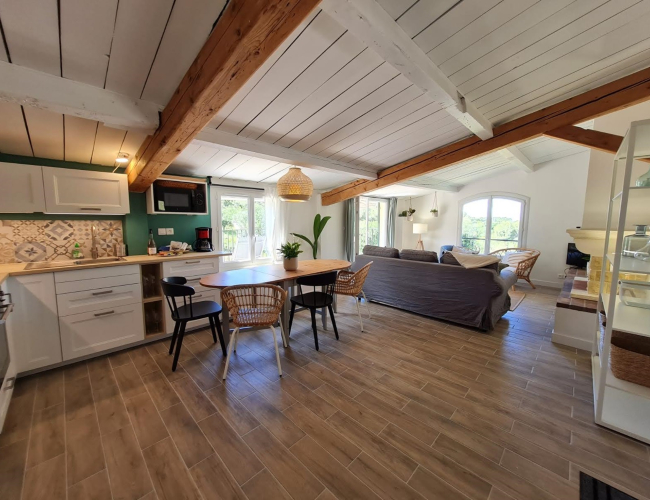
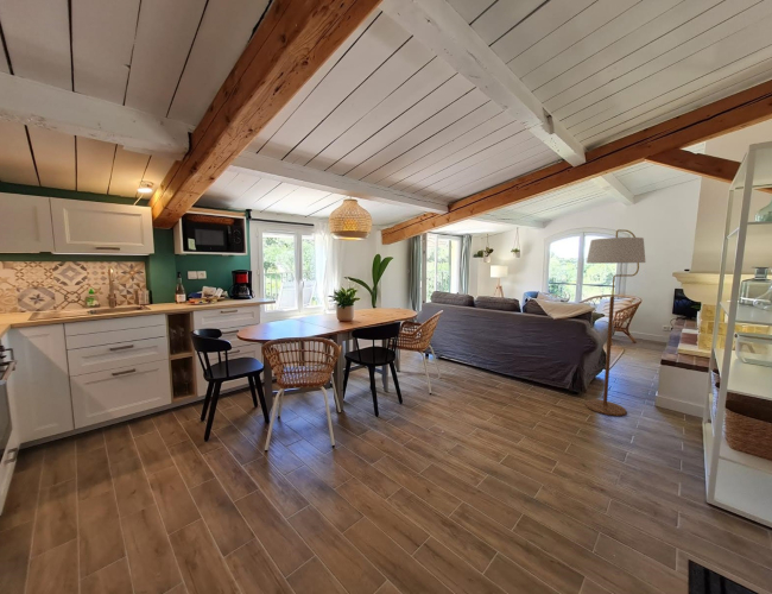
+ floor lamp [583,228,647,417]
